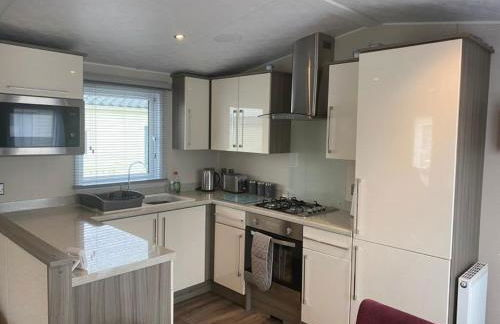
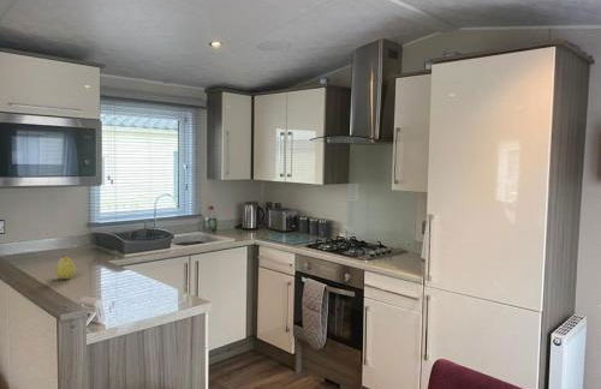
+ fruit [54,255,76,280]
